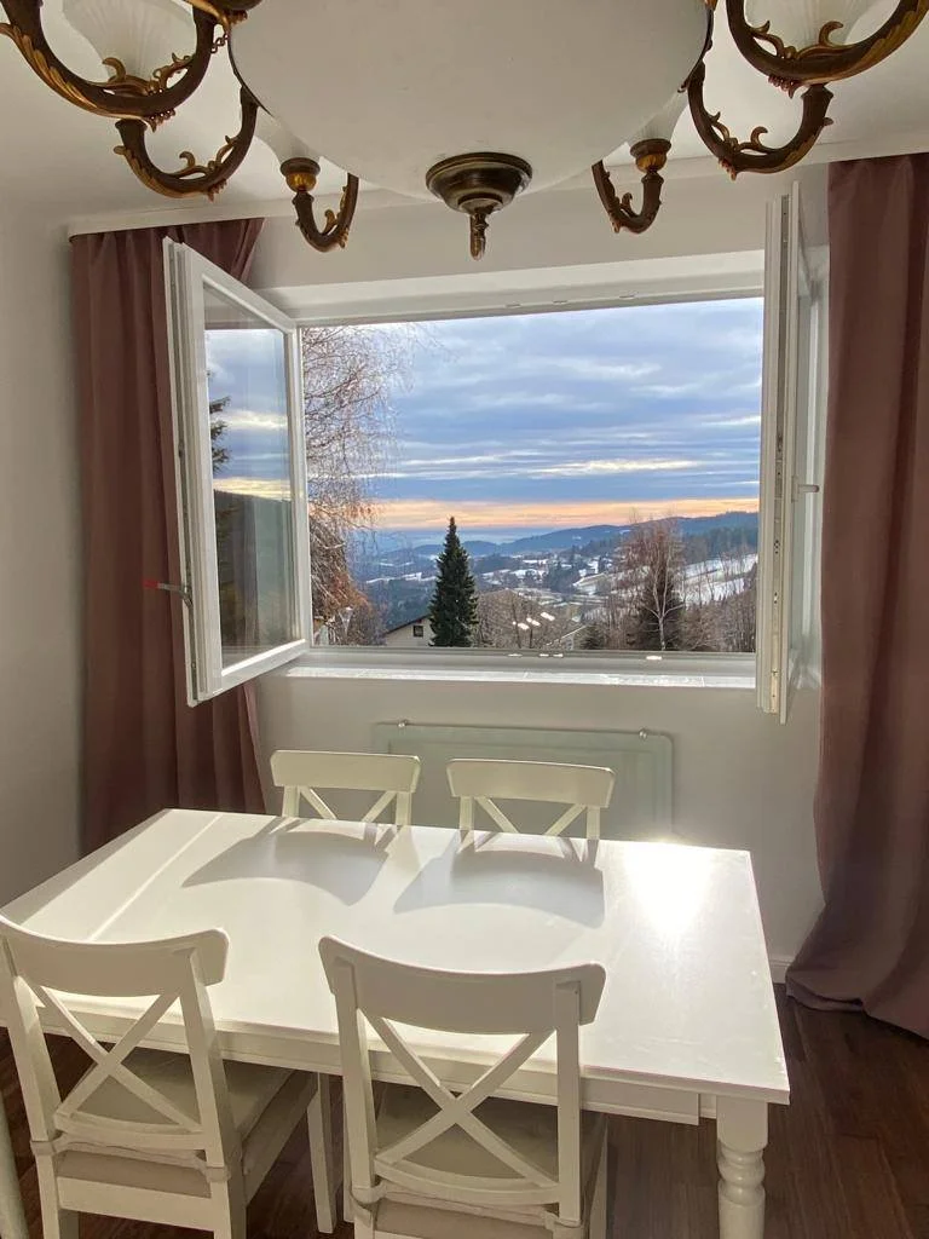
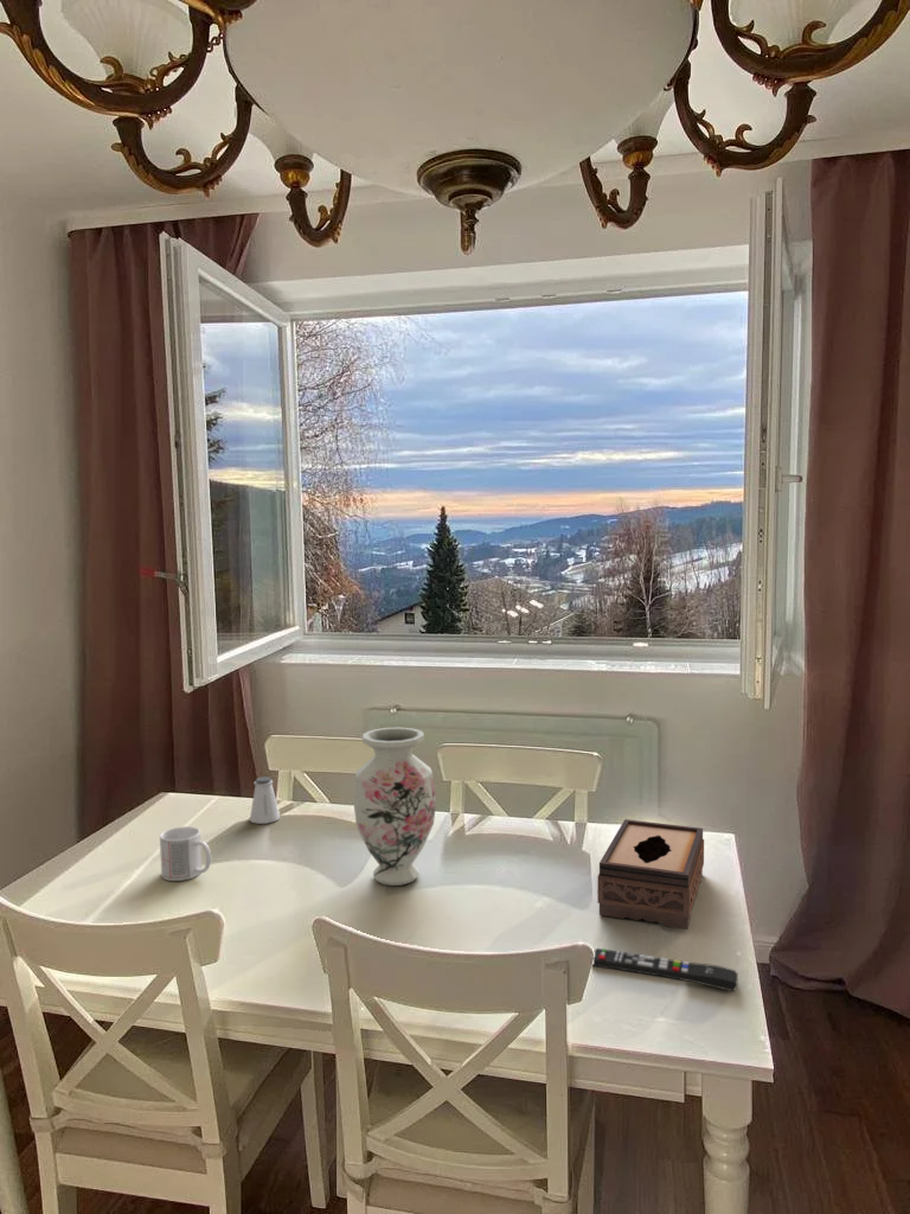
+ remote control [591,947,739,992]
+ vase [352,727,437,887]
+ mug [159,825,212,882]
+ saltshaker [249,775,281,825]
+ tissue box [596,818,705,931]
